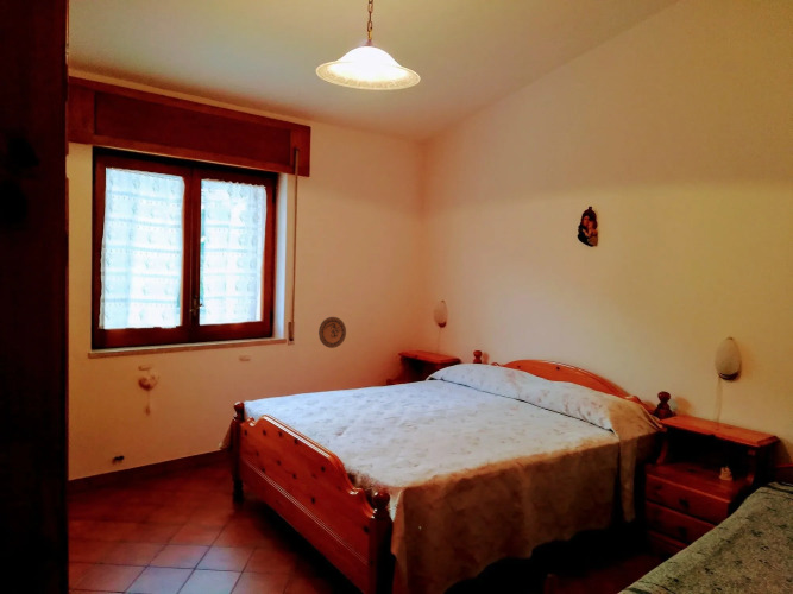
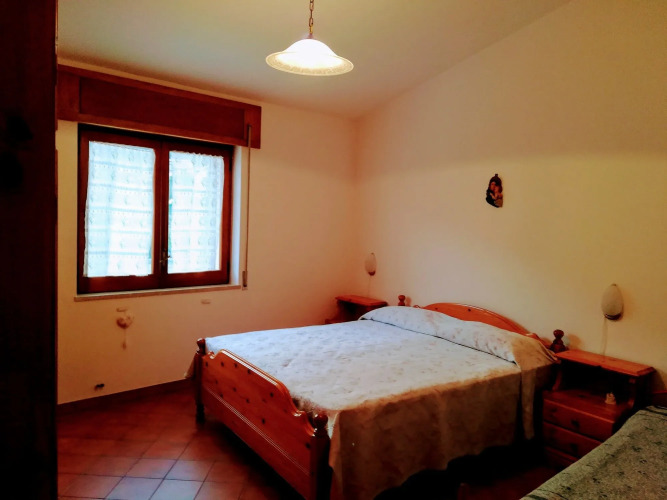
- decorative plate [317,316,347,349]
